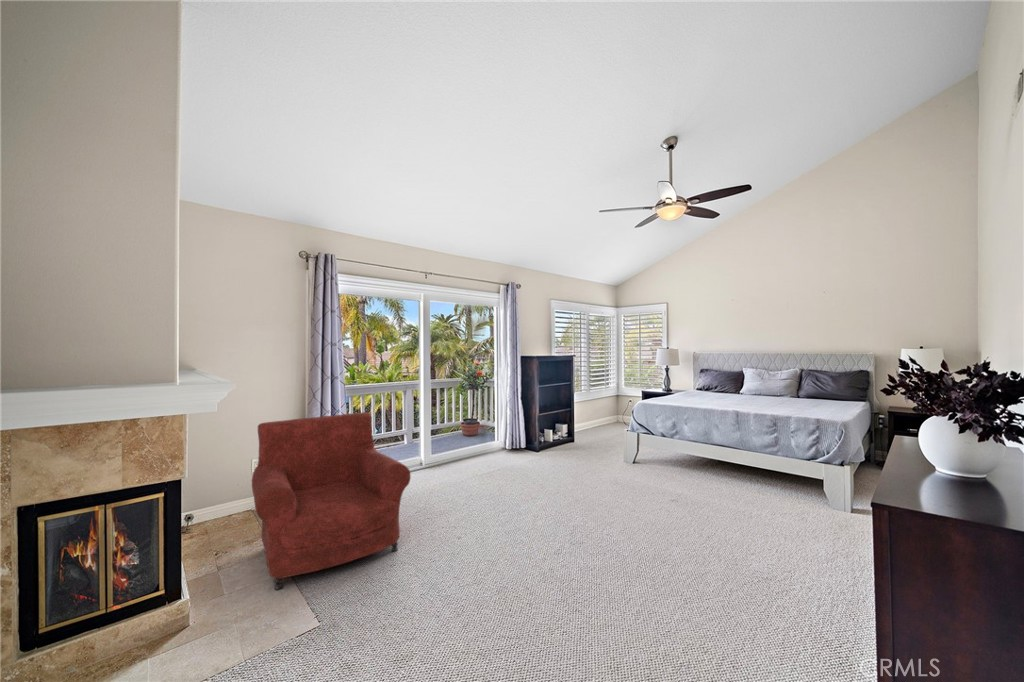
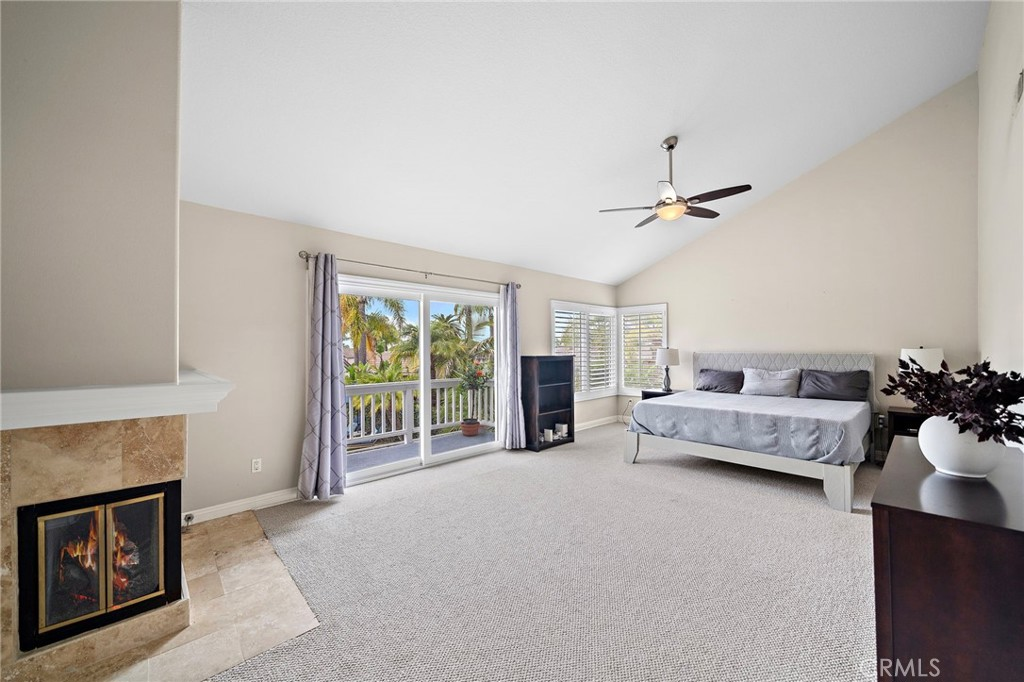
- armchair [251,411,411,591]
